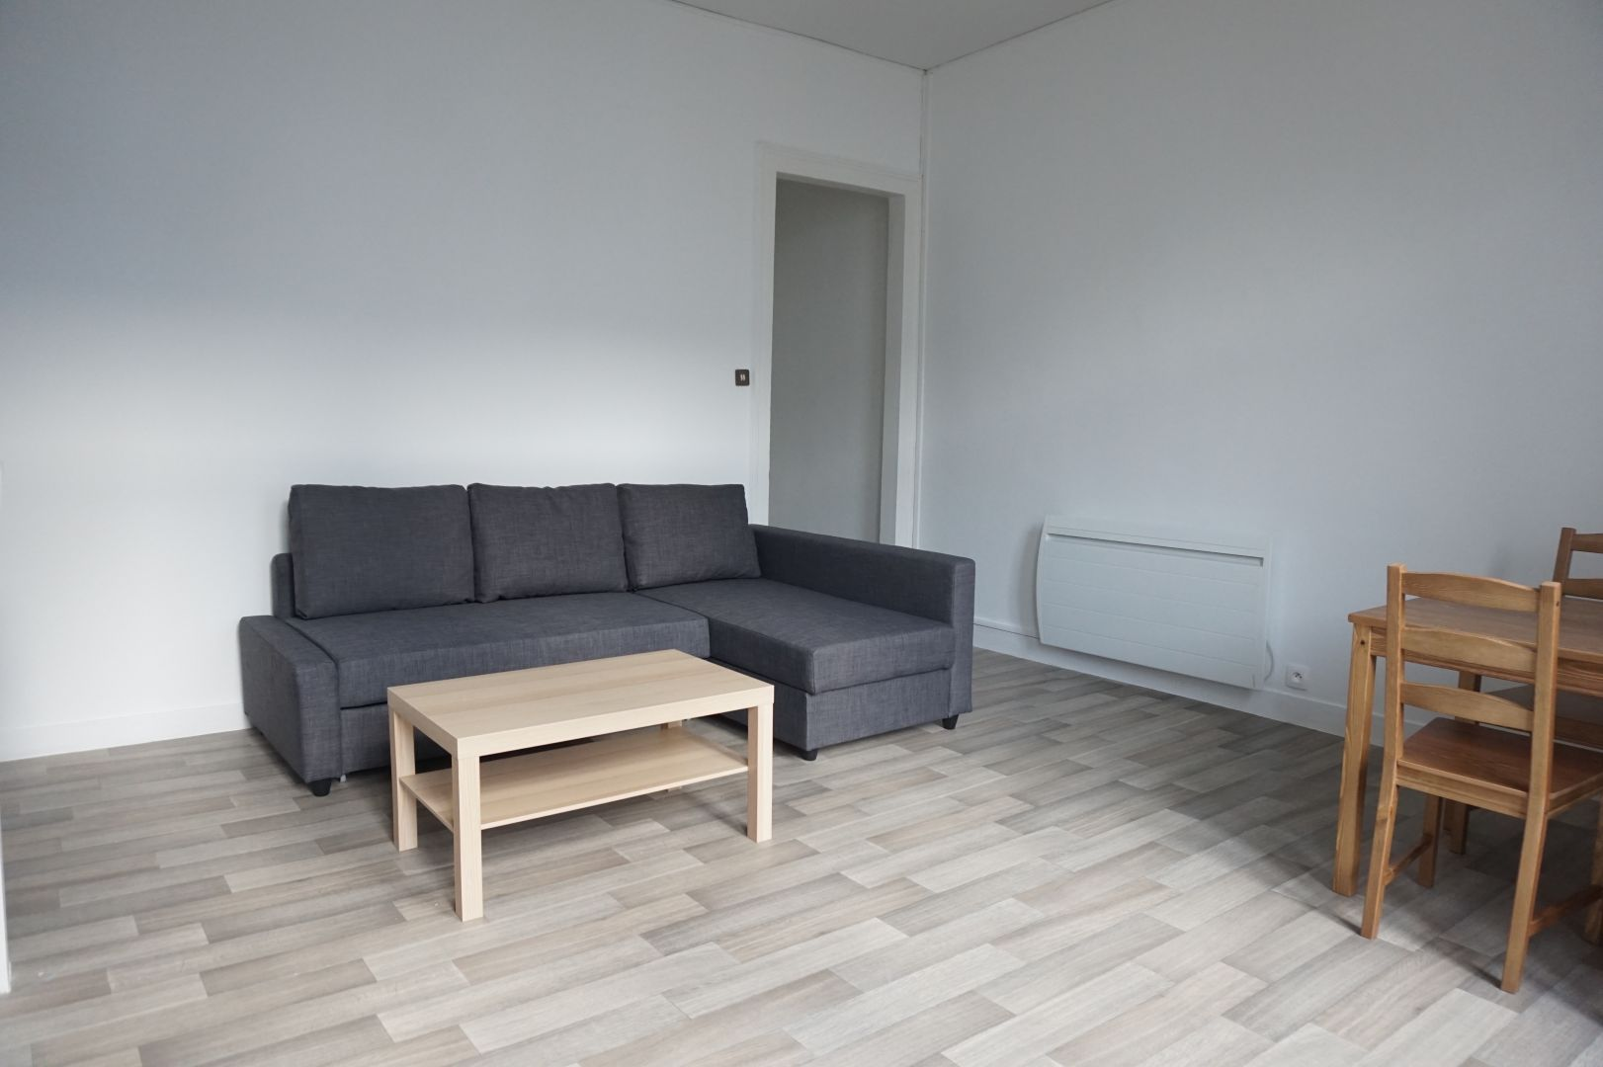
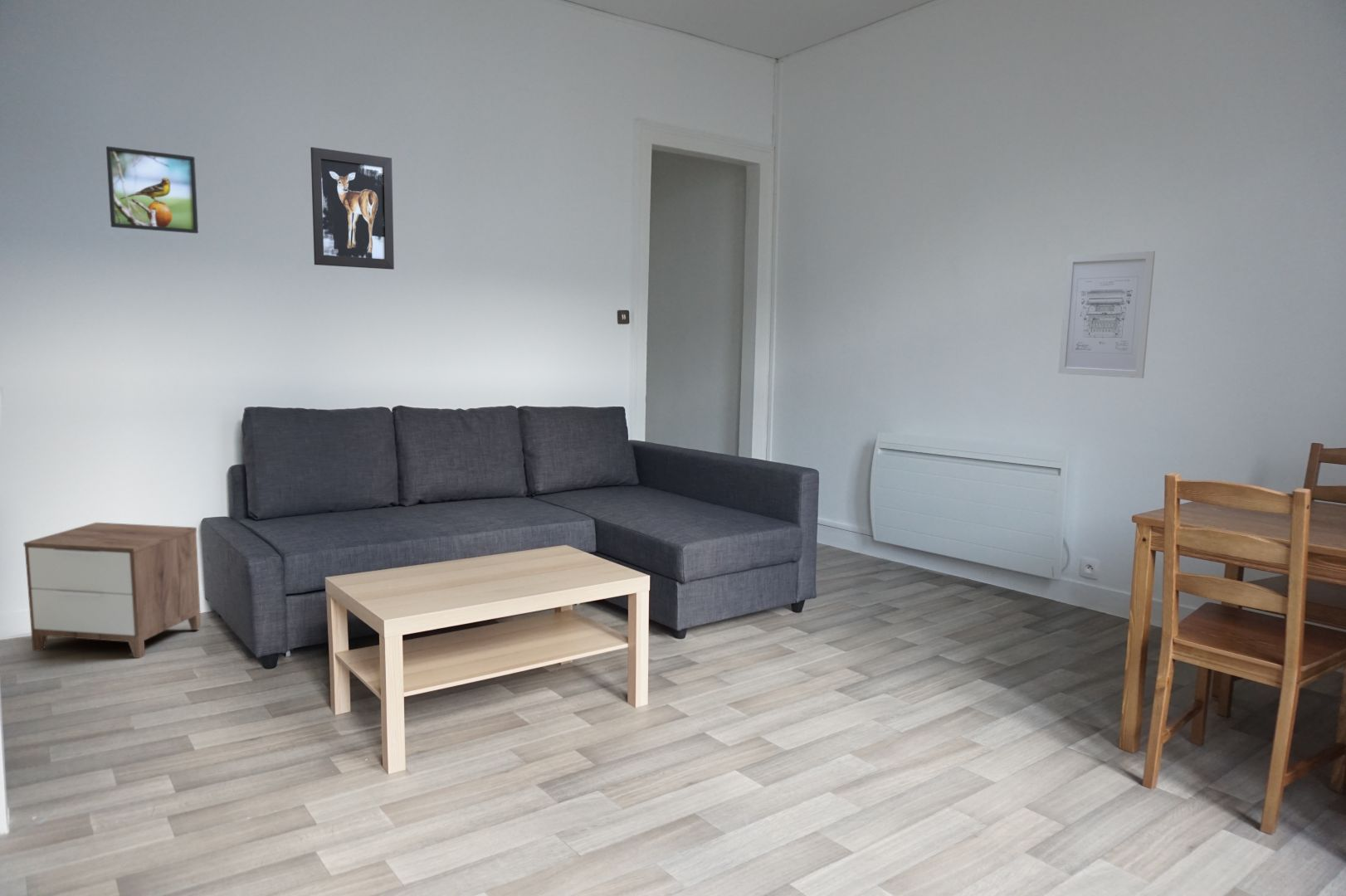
+ wall art [310,146,395,270]
+ nightstand [22,522,202,659]
+ wall art [1057,251,1156,379]
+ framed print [105,145,199,234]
